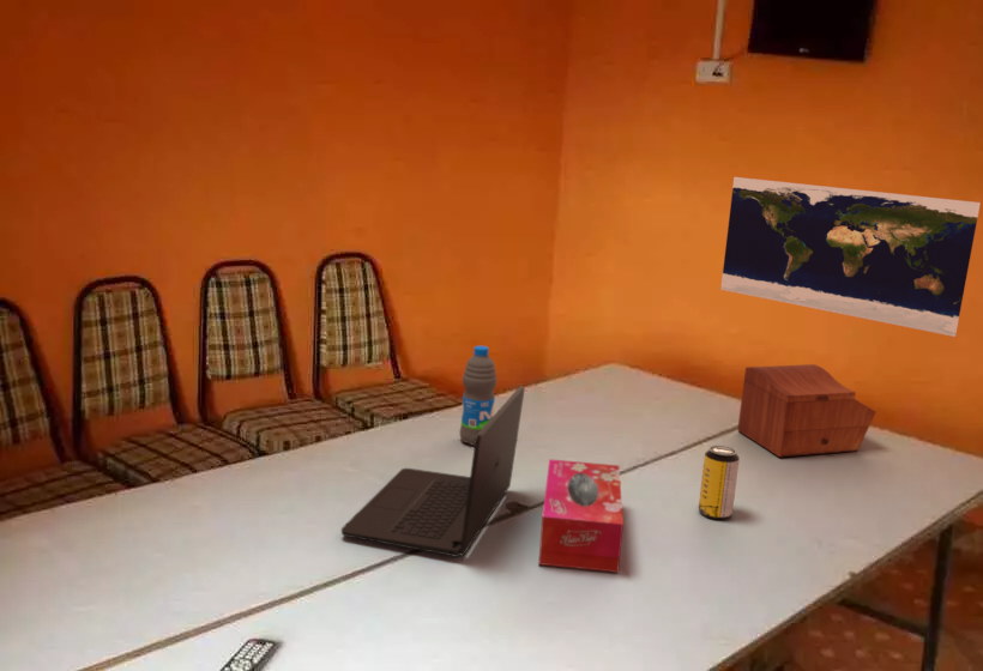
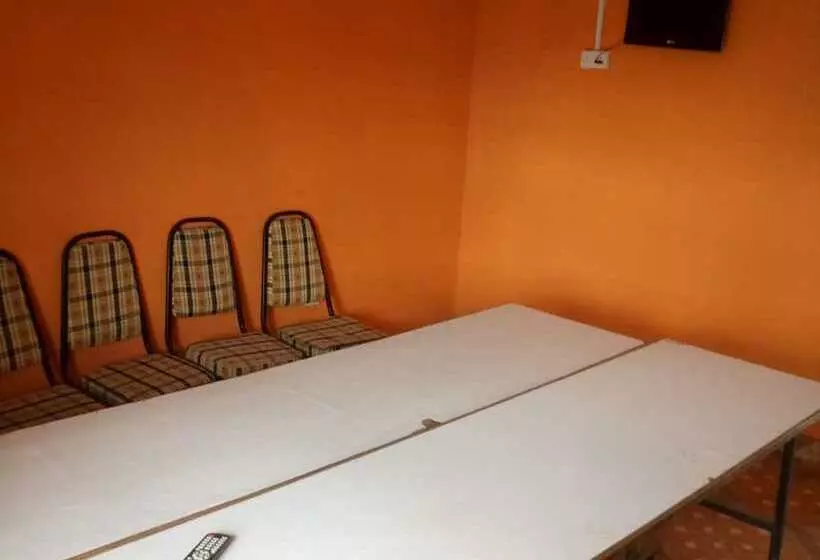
- map [719,176,982,338]
- sewing box [736,363,878,458]
- tissue box [537,458,625,574]
- beverage can [698,445,741,521]
- water bottle [458,345,497,447]
- laptop [340,385,526,558]
